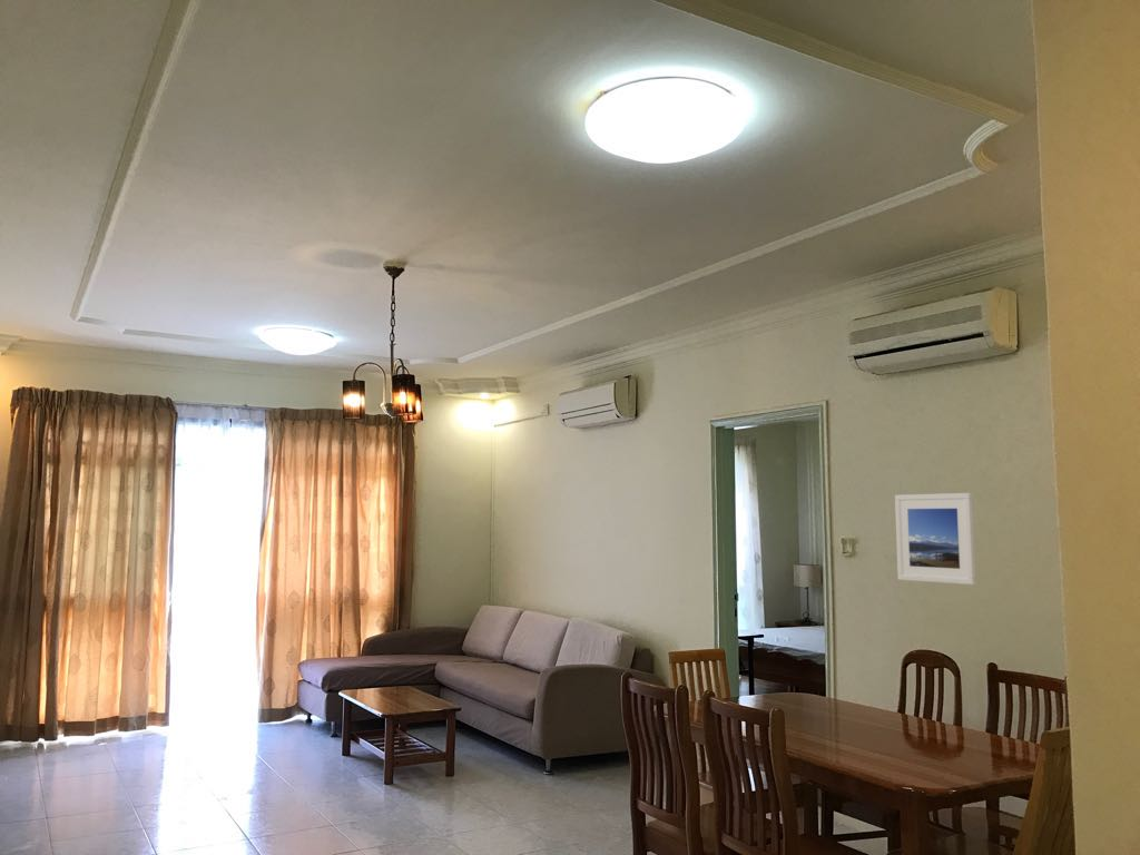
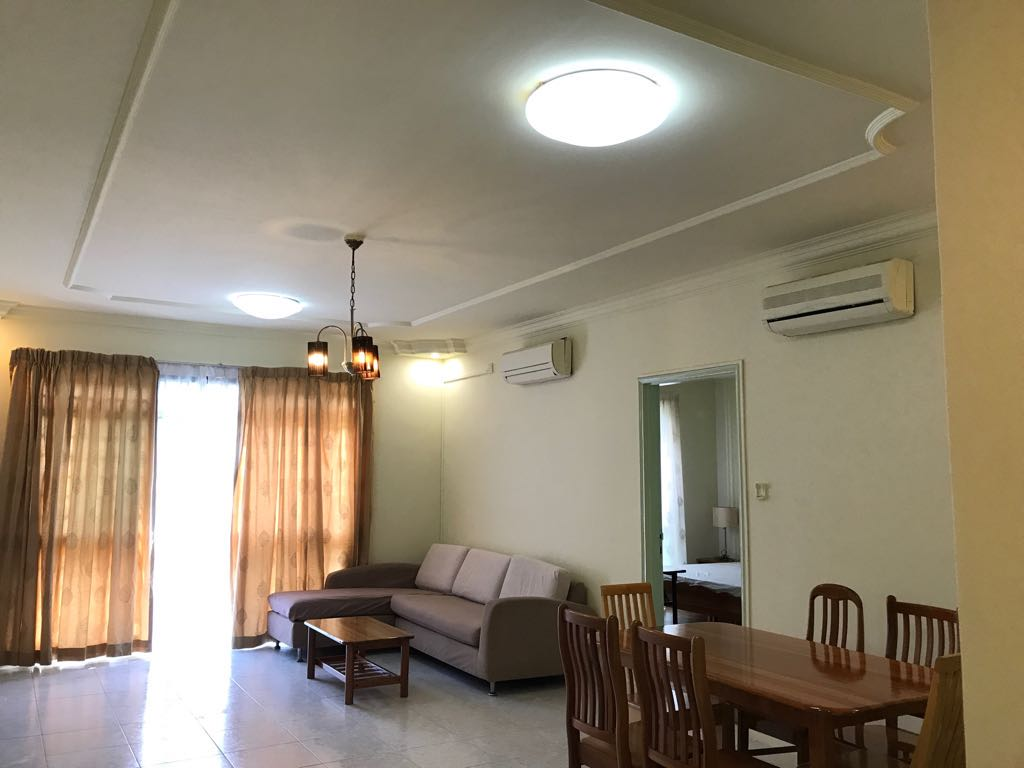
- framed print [894,492,977,586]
